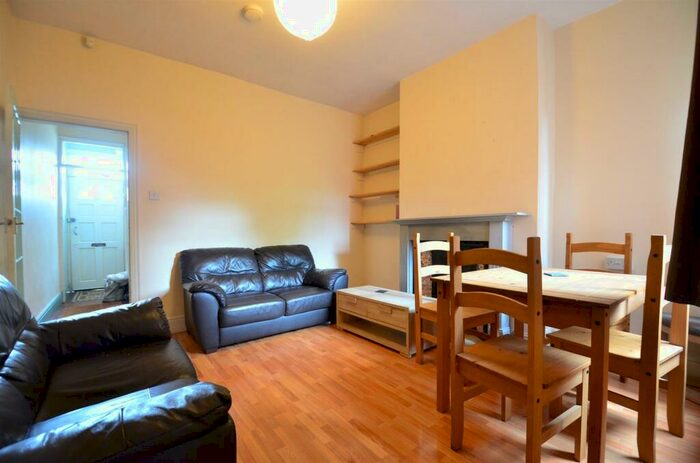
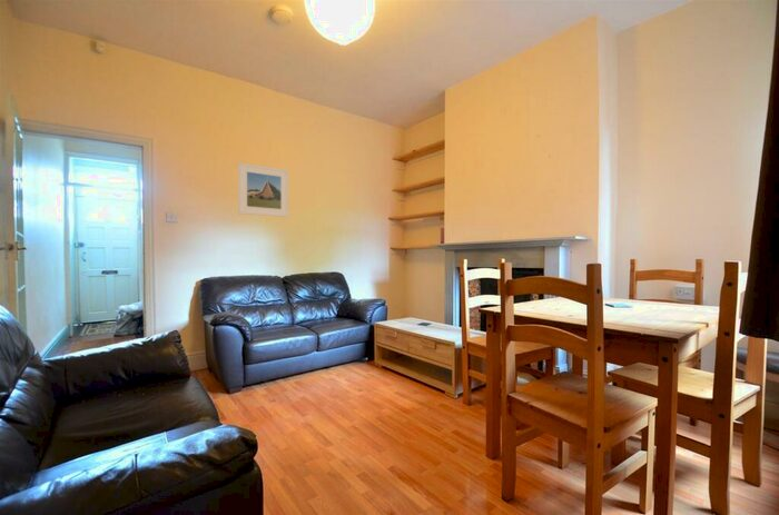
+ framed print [237,161,289,218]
